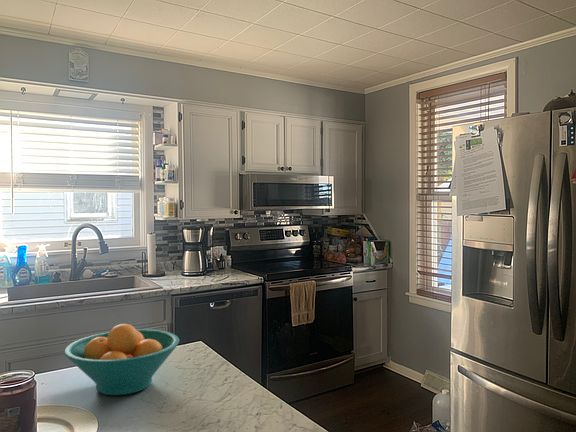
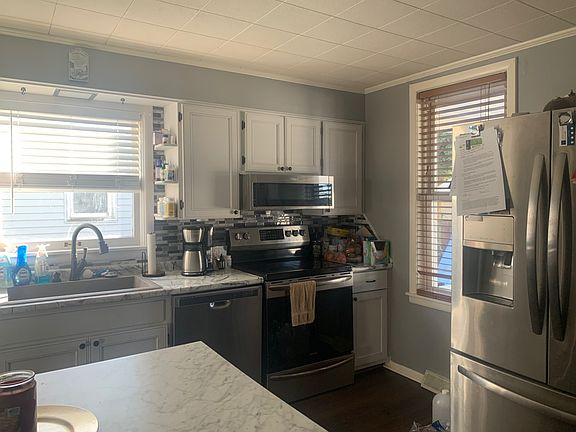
- fruit bowl [63,323,180,396]
